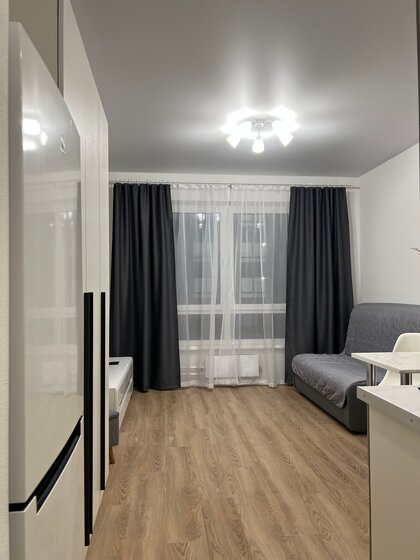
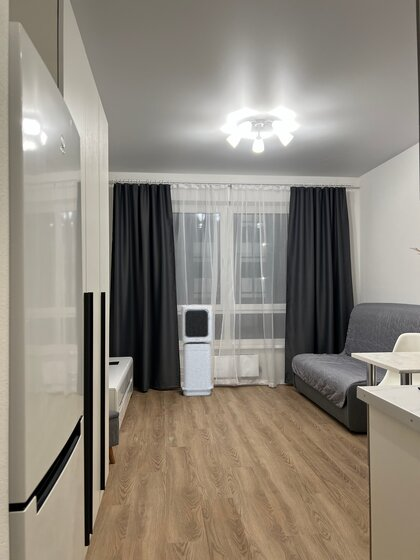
+ air purifier [180,304,213,397]
